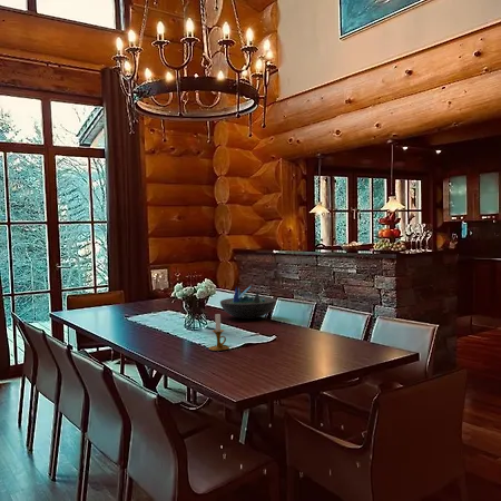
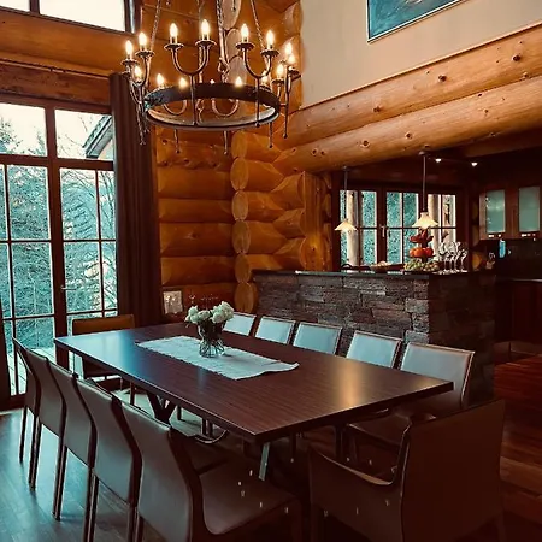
- decorative bowl [219,285,277,320]
- candlestick [208,313,230,352]
